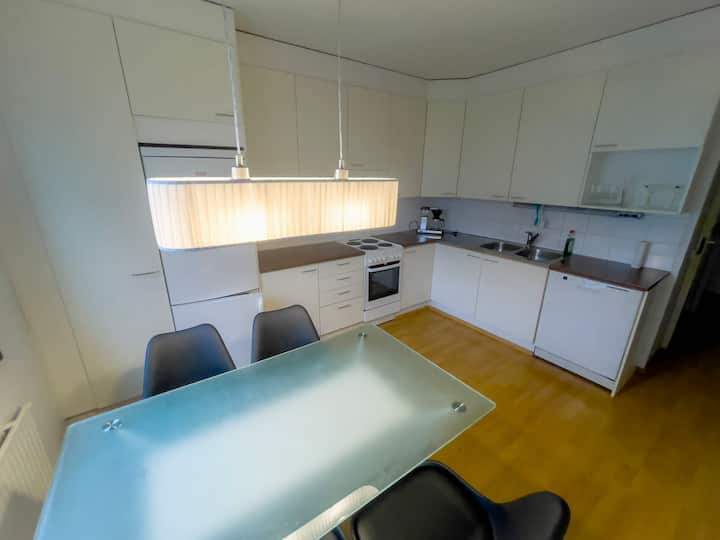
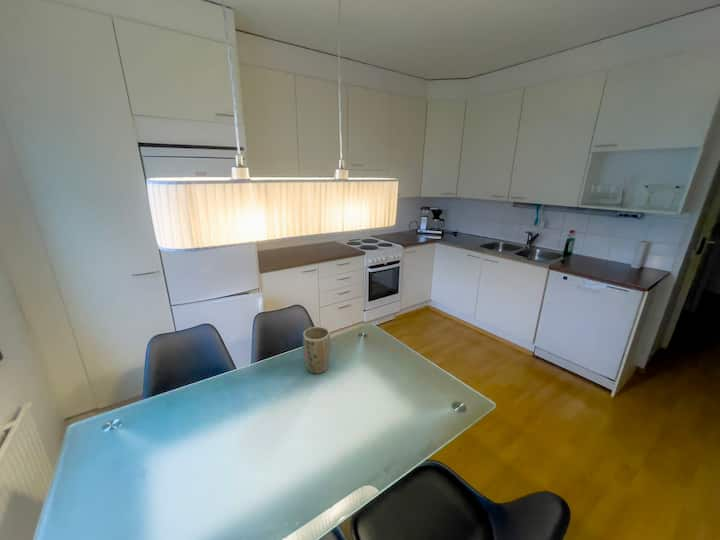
+ plant pot [302,326,331,375]
